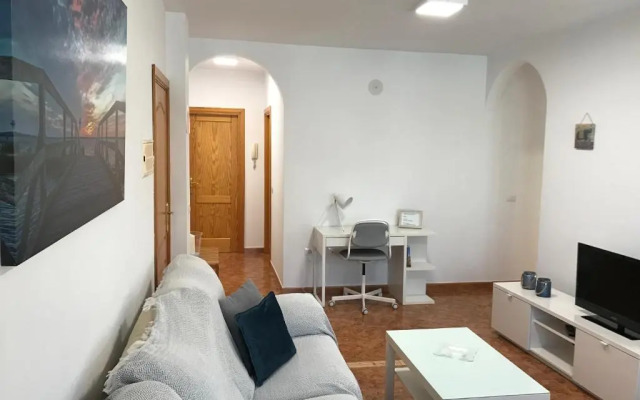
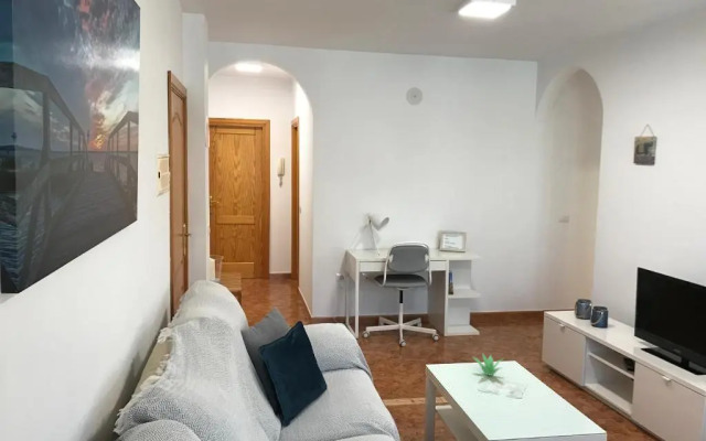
+ succulent plant [471,352,504,377]
